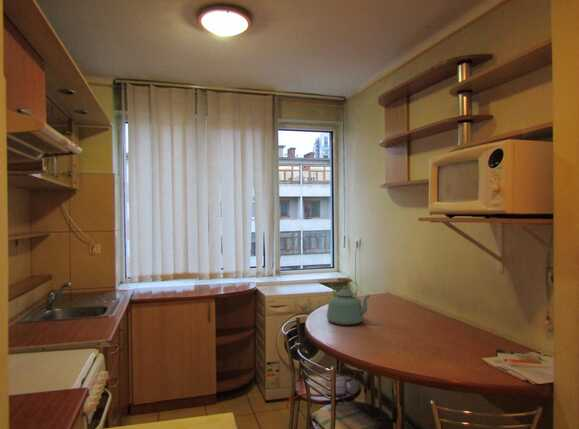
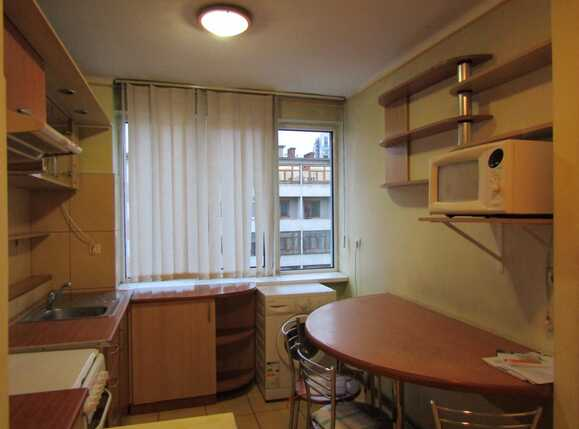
- kettle [326,277,370,326]
